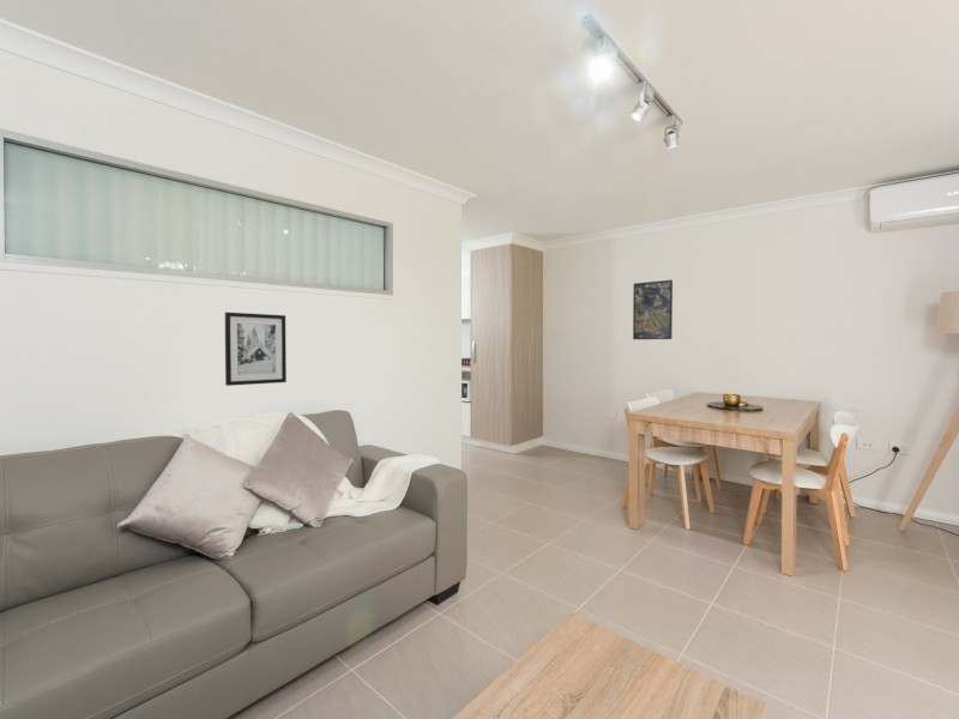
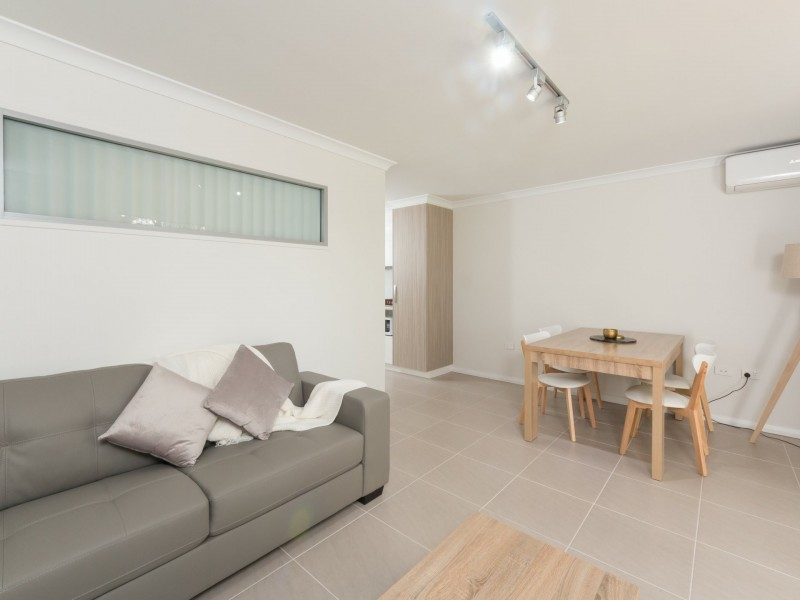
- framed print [632,279,674,340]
- wall art [223,310,288,387]
